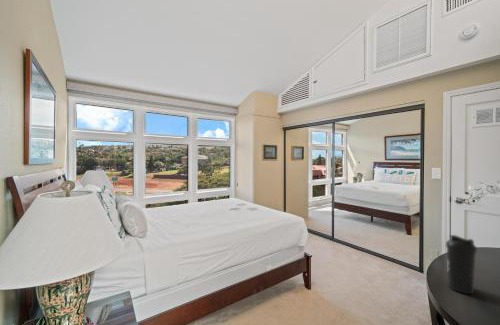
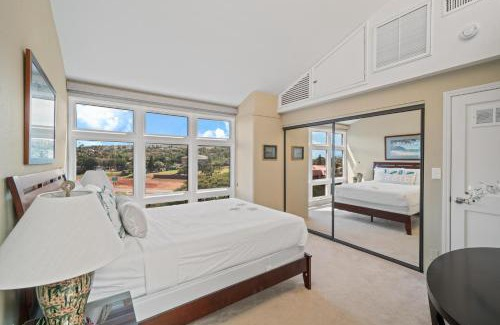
- water bottle [445,234,478,295]
